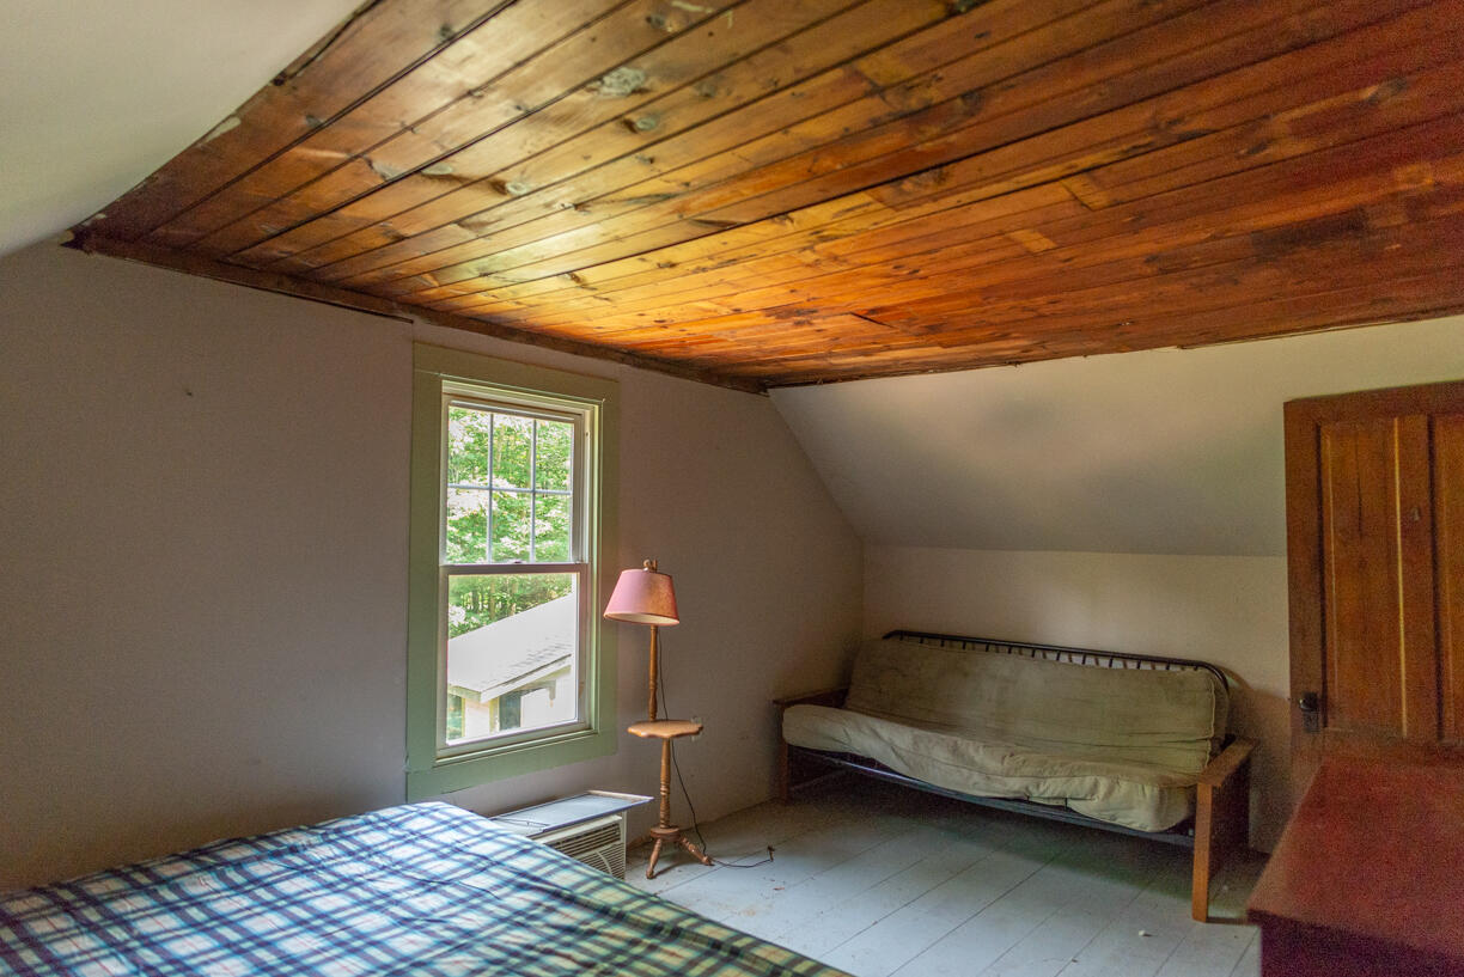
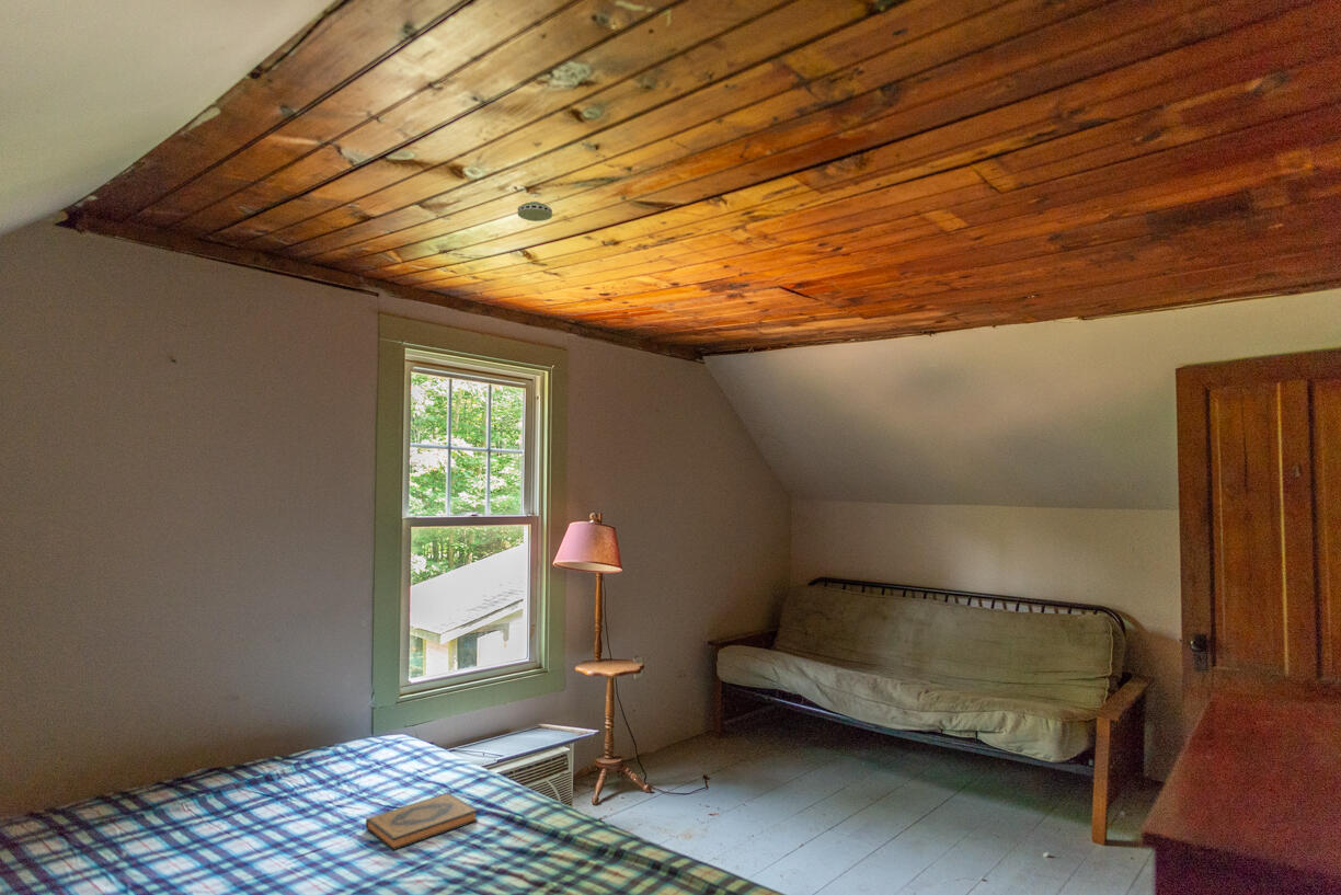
+ smoke detector [517,200,553,222]
+ hardback book [365,792,479,852]
